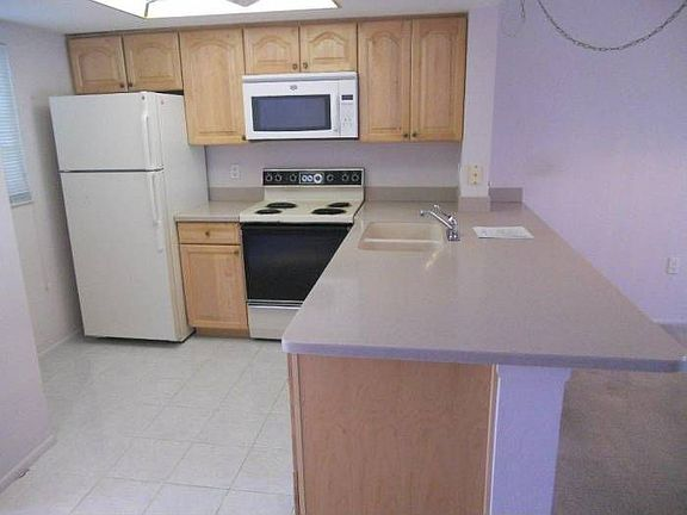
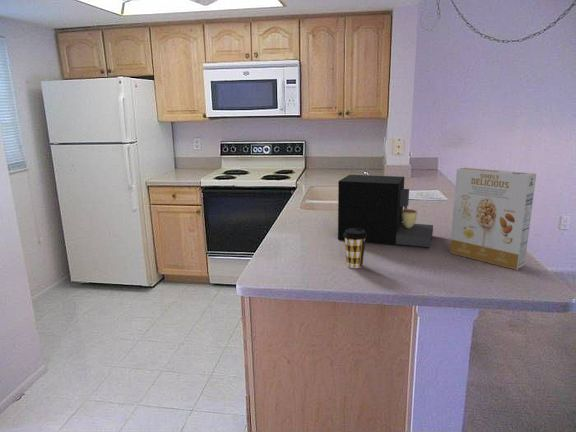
+ coffee cup [343,228,367,269]
+ coffee maker [337,174,434,248]
+ cereal box [449,167,537,271]
